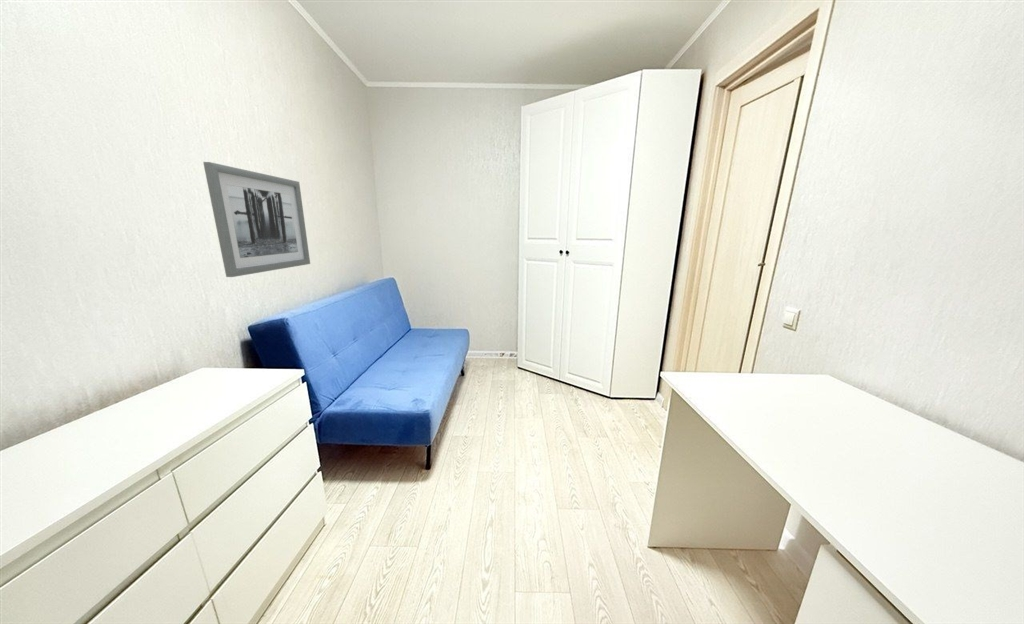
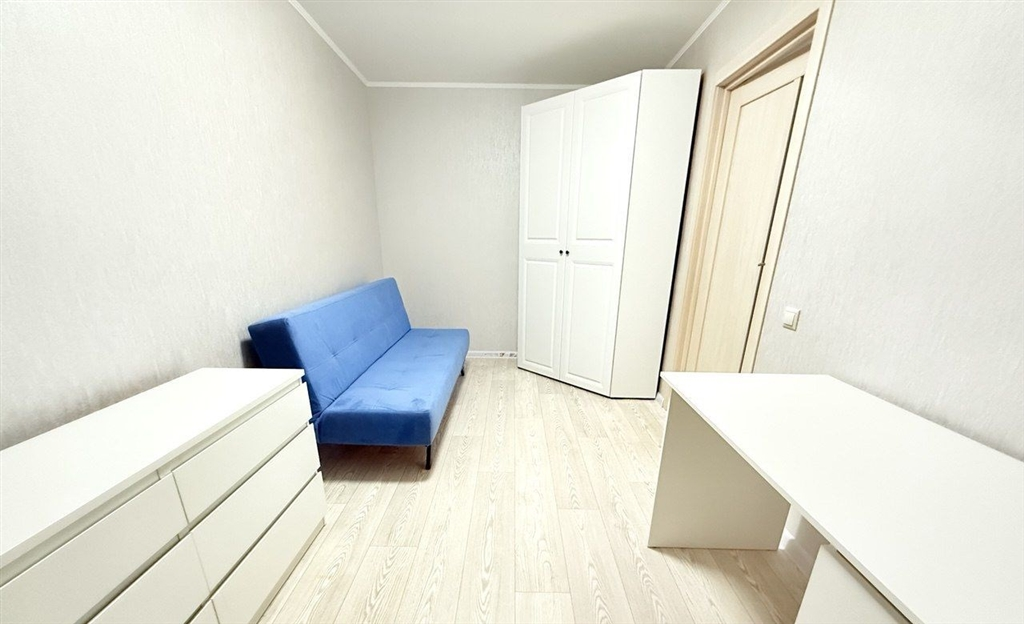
- wall art [202,161,311,278]
